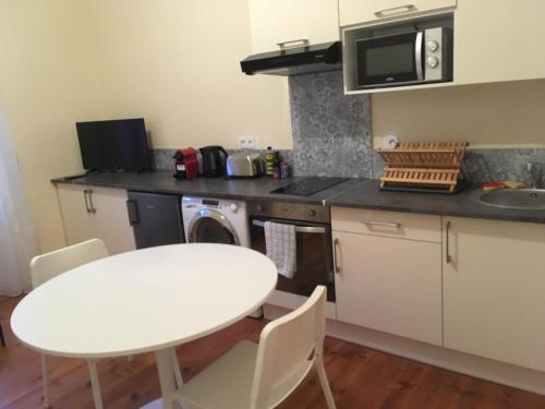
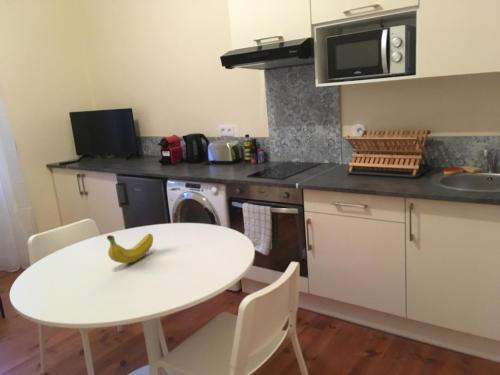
+ fruit [106,233,154,265]
